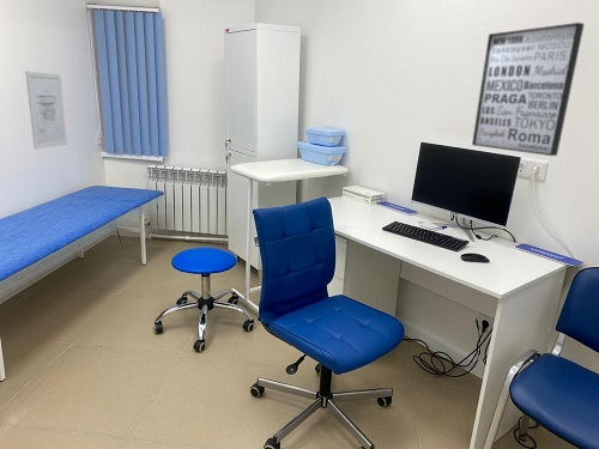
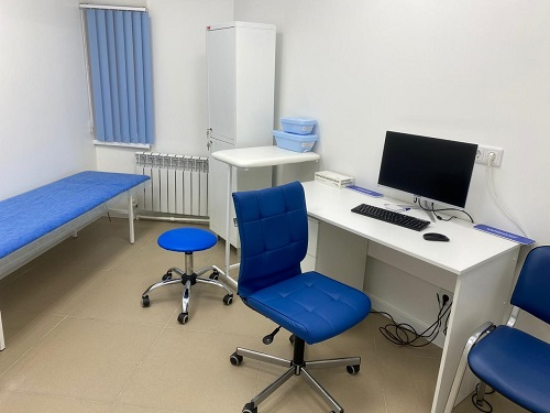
- wall art [471,22,586,157]
- wall art [24,71,68,150]
